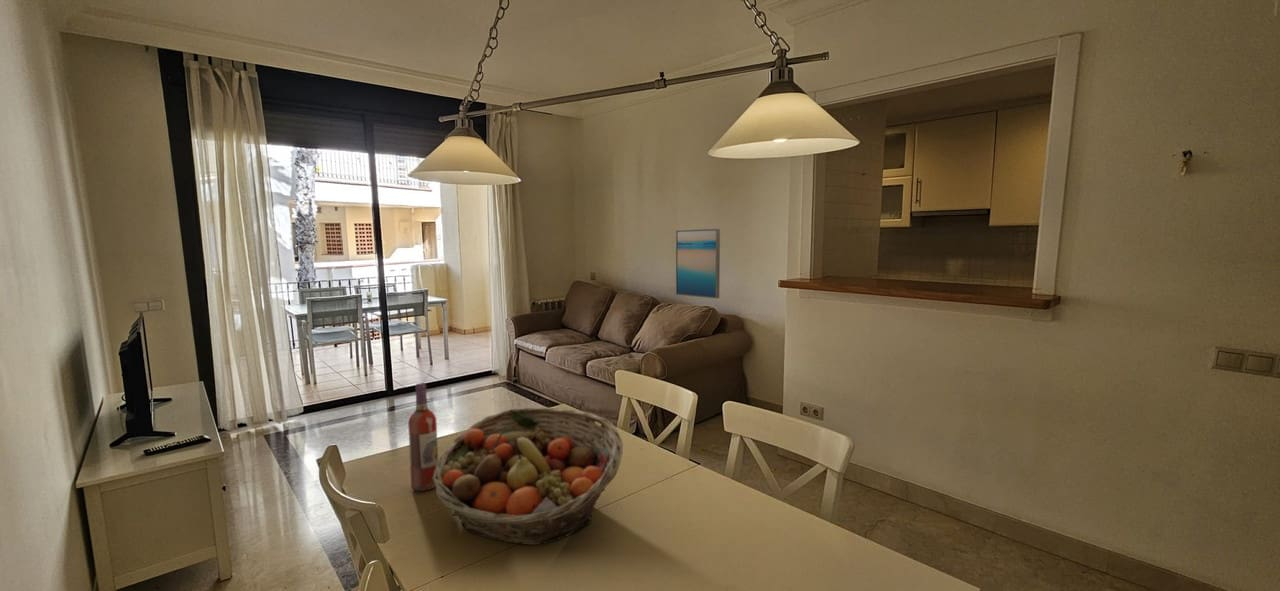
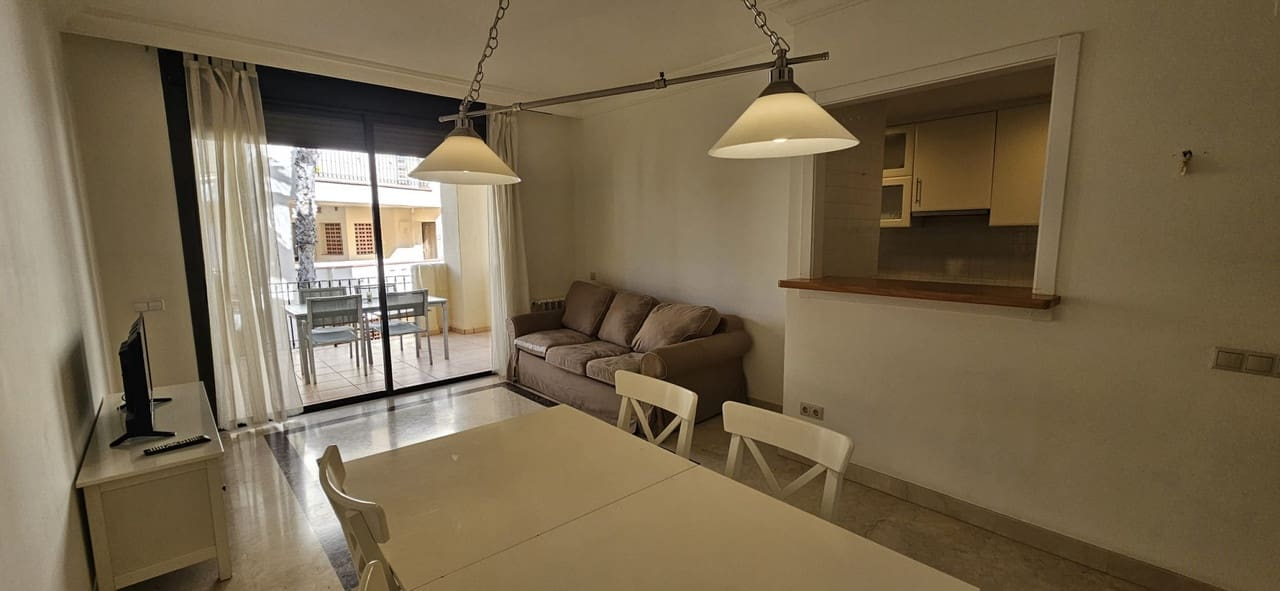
- wall art [675,228,721,299]
- wine bottle [407,381,439,492]
- fruit basket [432,407,624,546]
